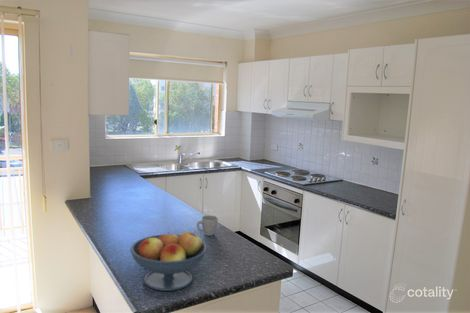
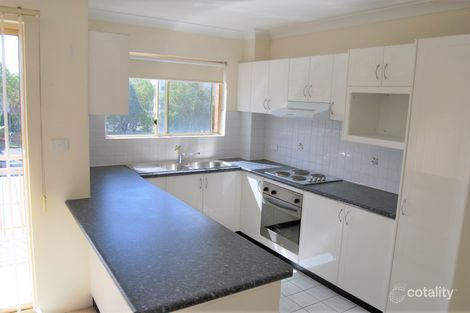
- mug [196,214,219,237]
- fruit bowl [130,230,208,292]
